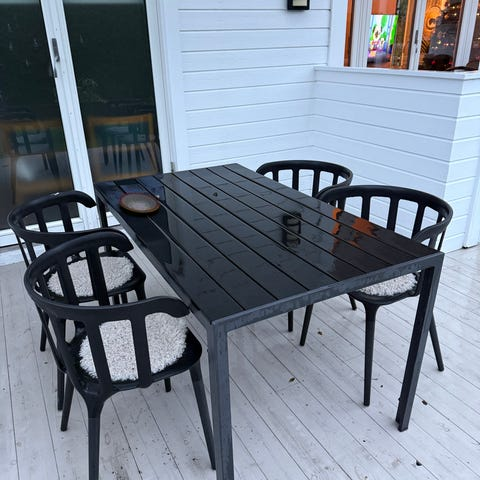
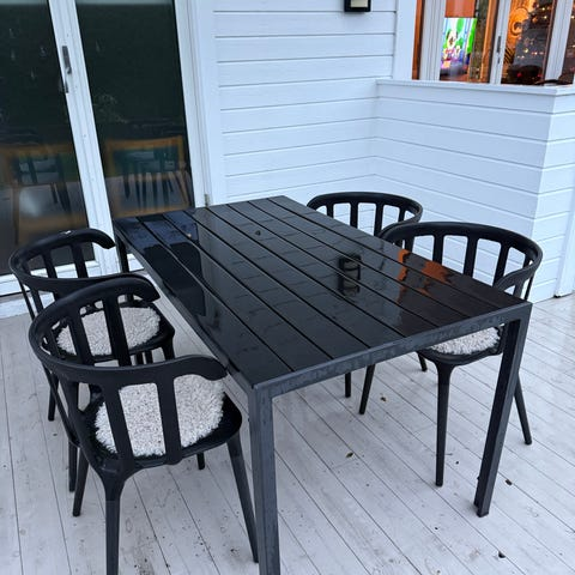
- plate [118,192,160,213]
